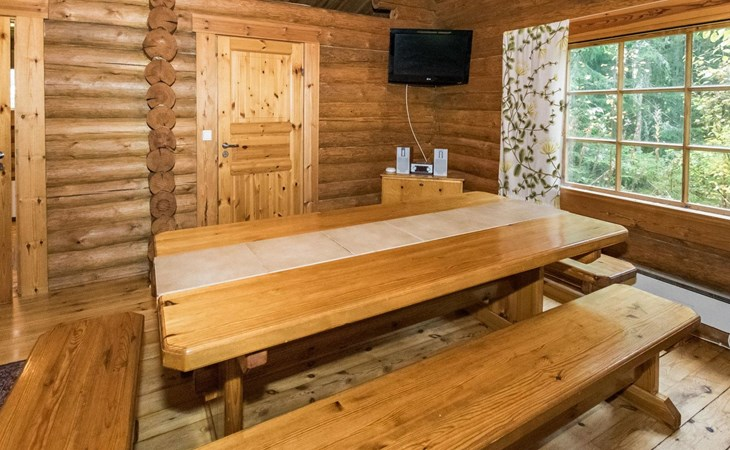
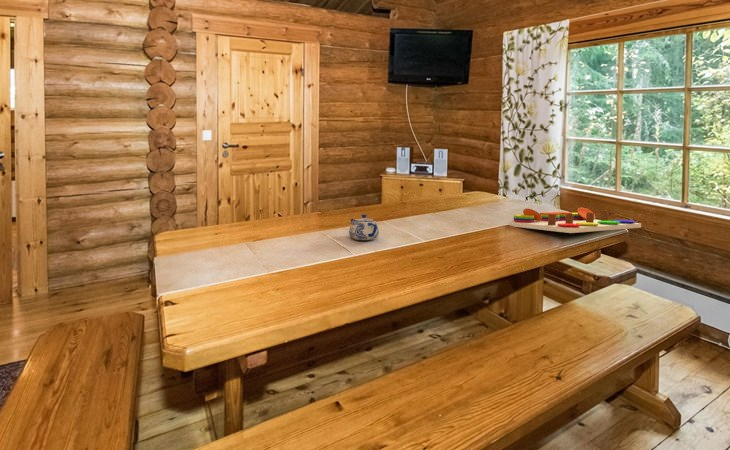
+ teapot [348,213,380,241]
+ board game [507,206,642,234]
